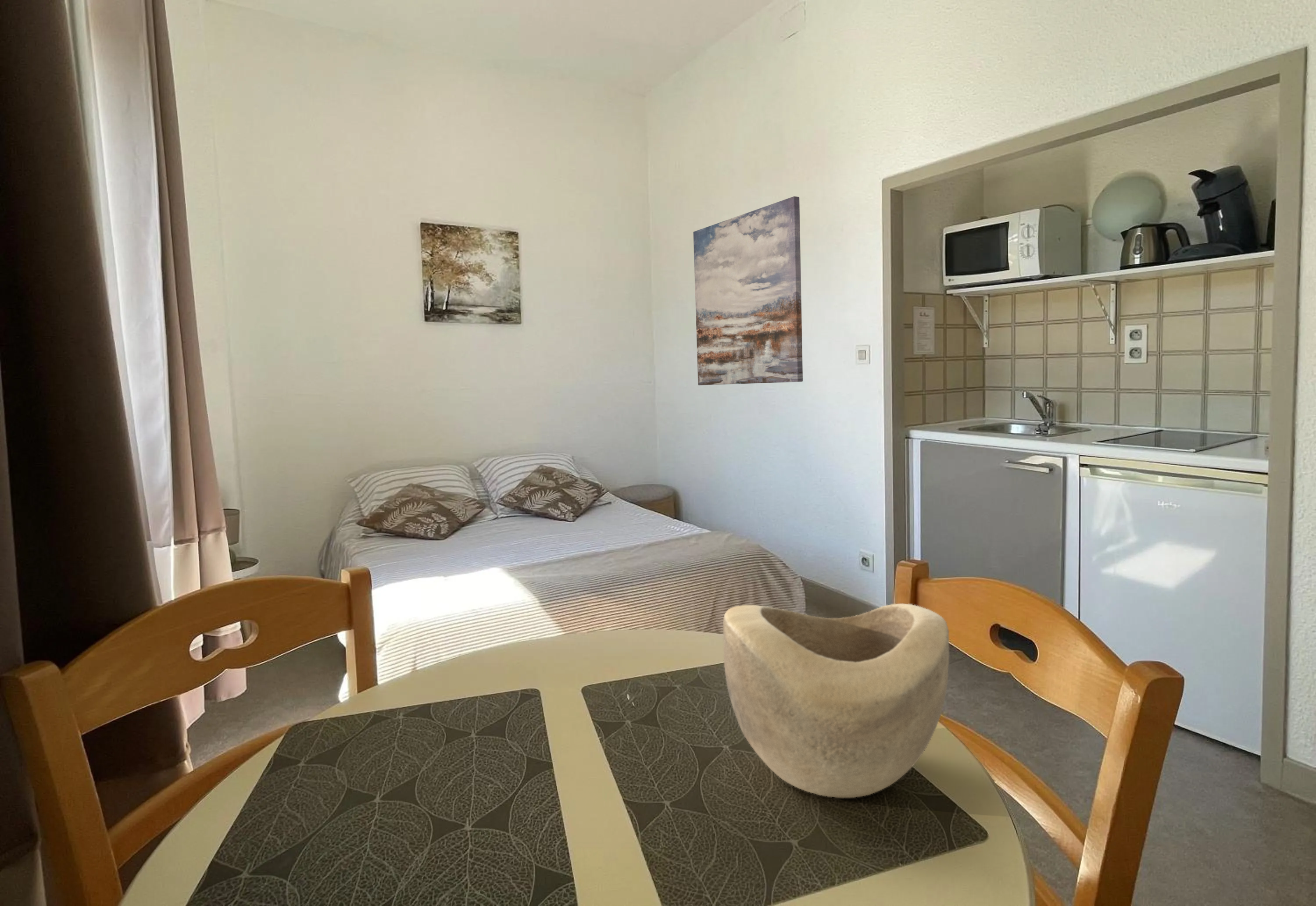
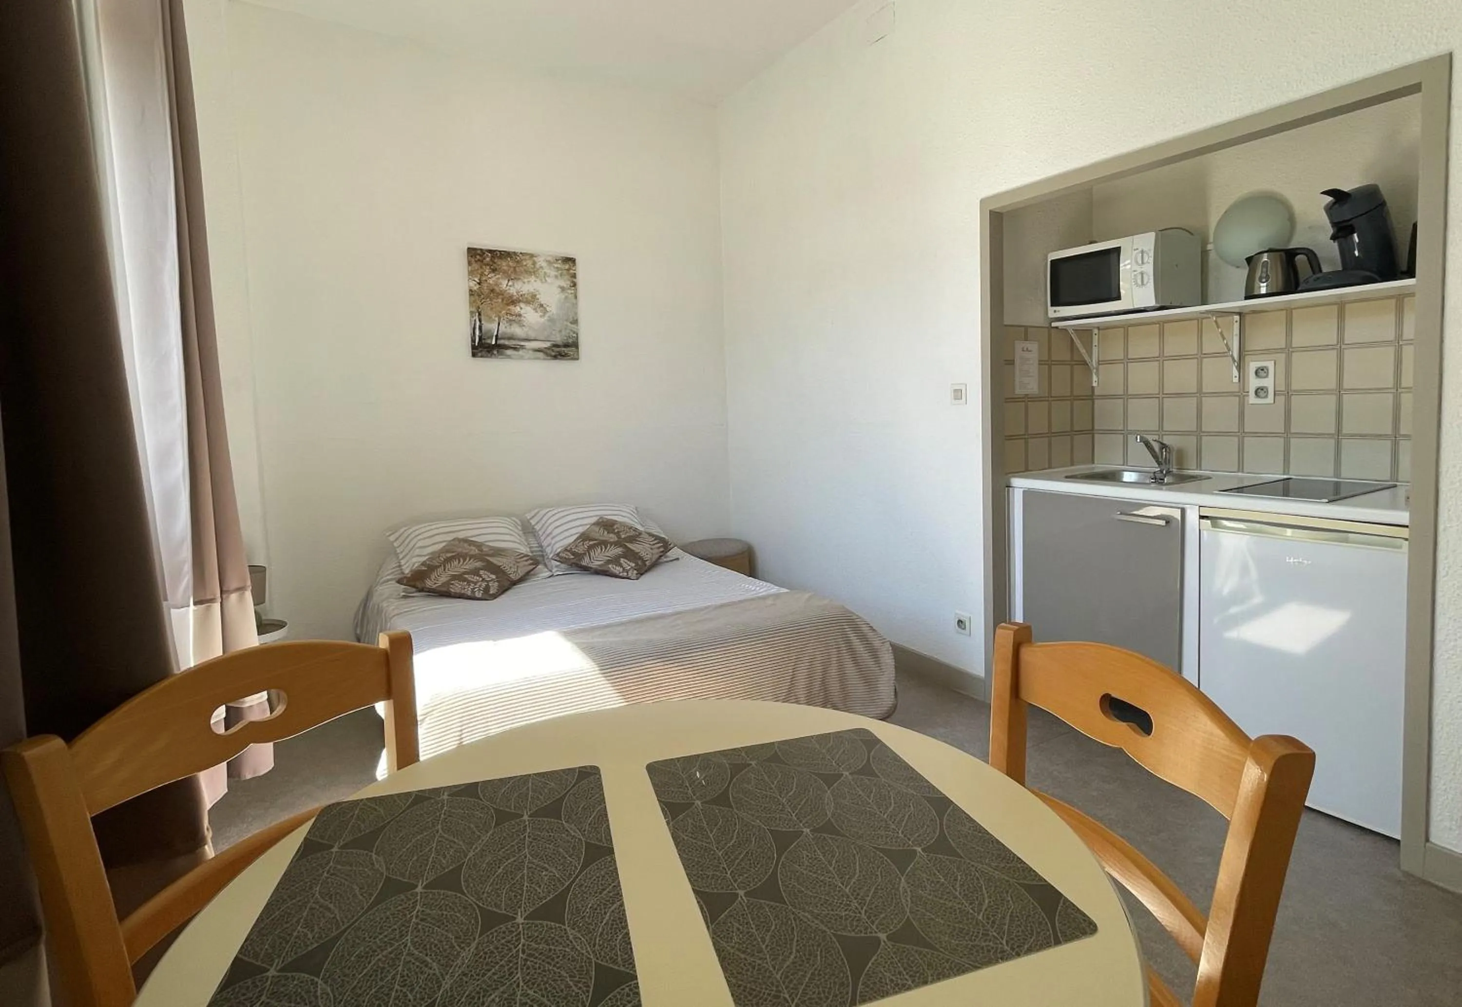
- decorative bowl [722,603,949,799]
- wall art [693,196,803,386]
